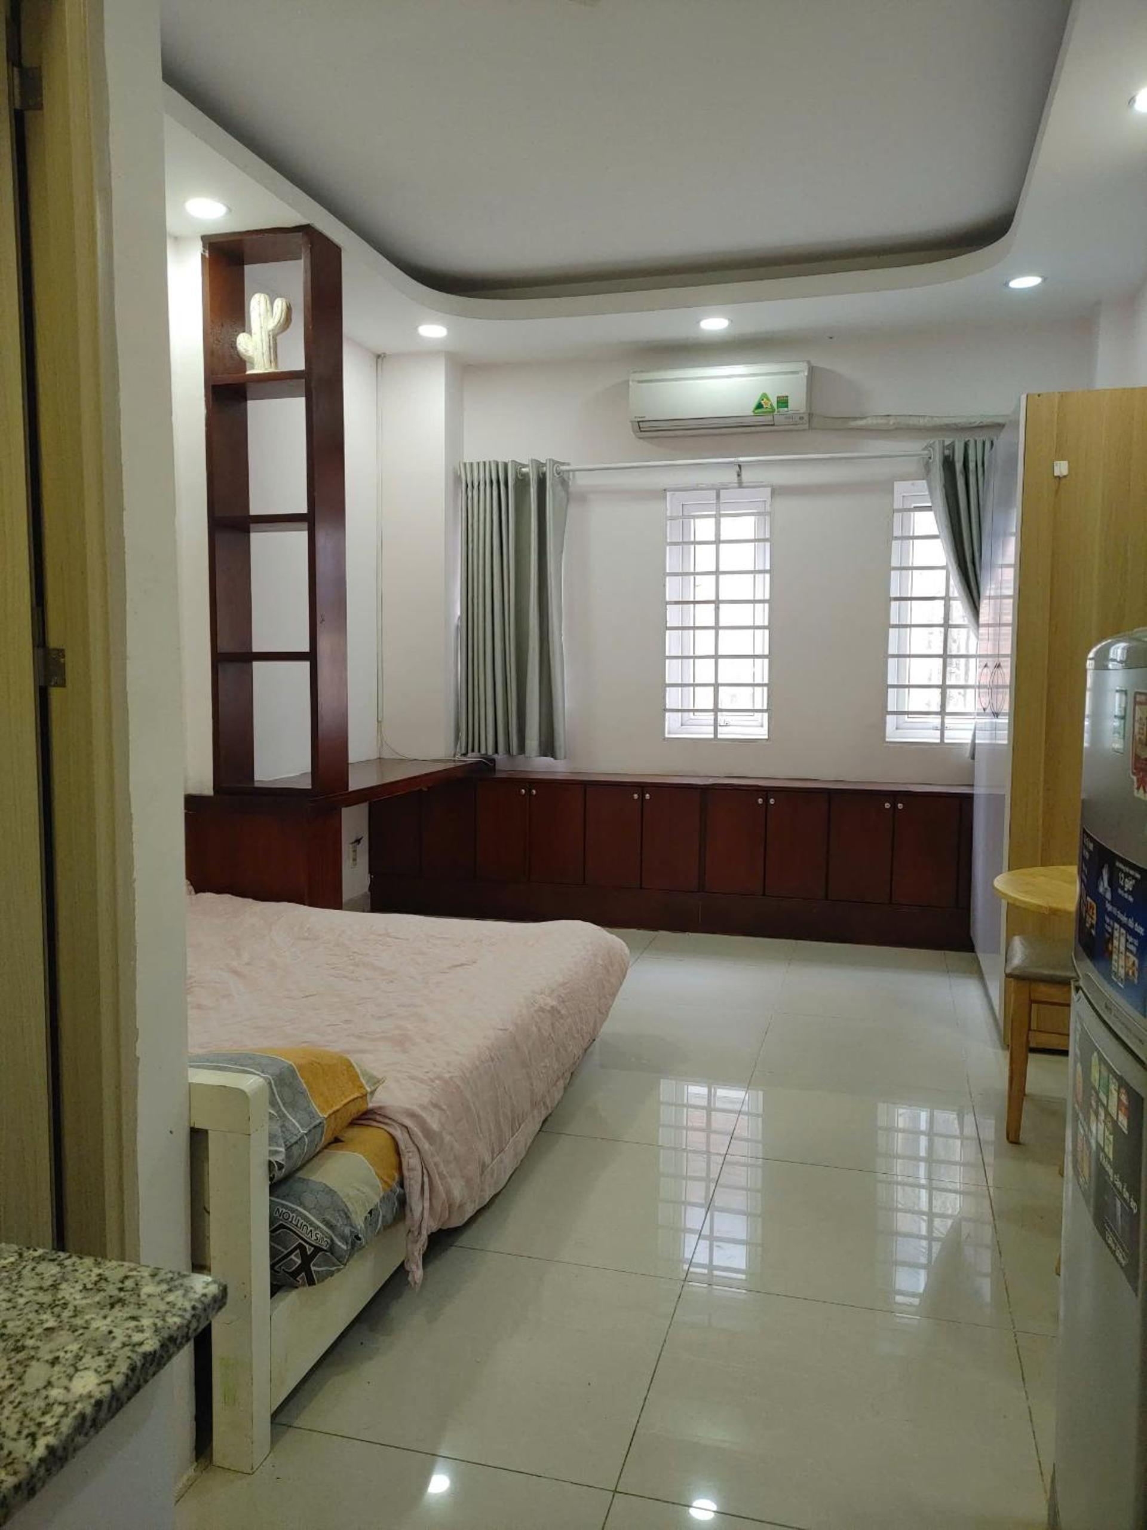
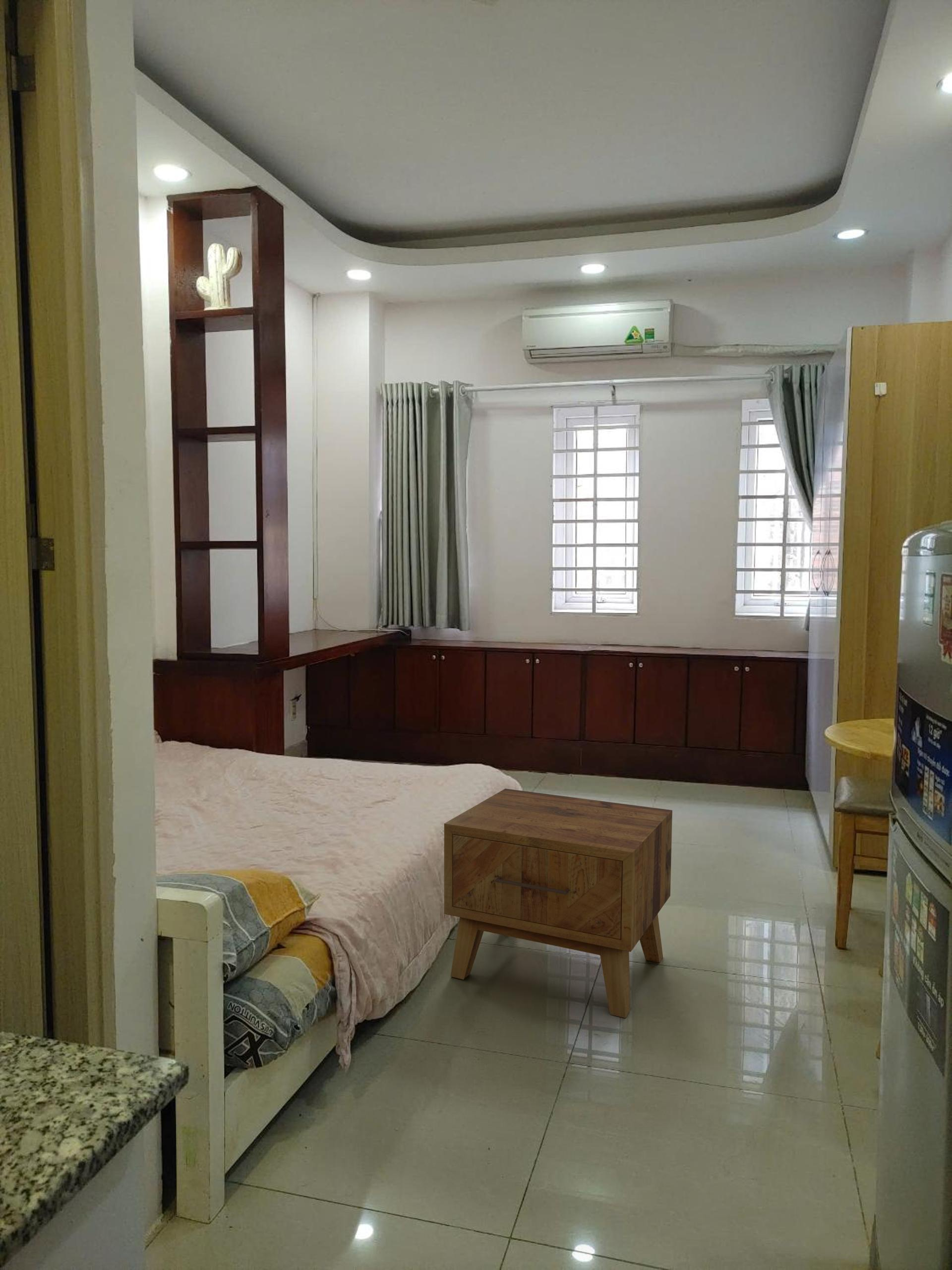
+ side table [444,788,673,1018]
